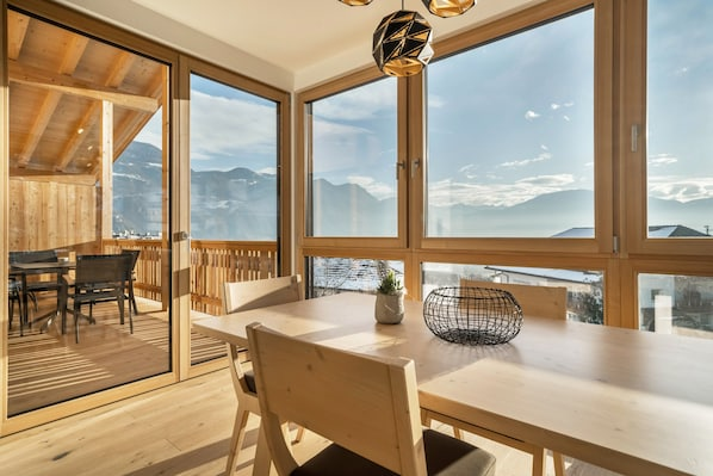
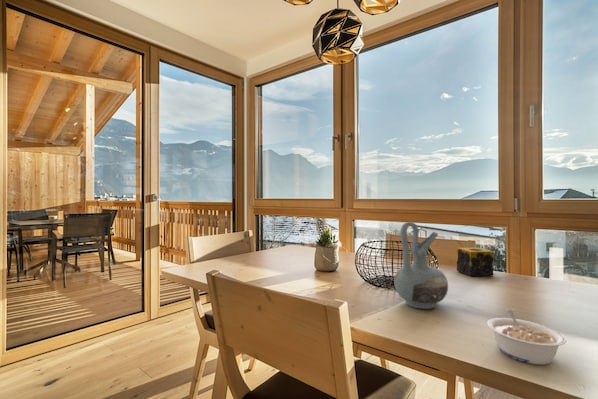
+ legume [486,309,567,366]
+ candle [456,247,495,277]
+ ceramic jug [393,221,449,310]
